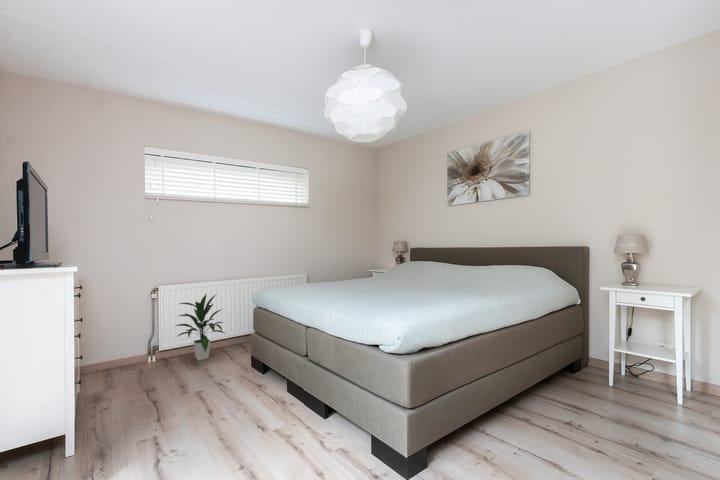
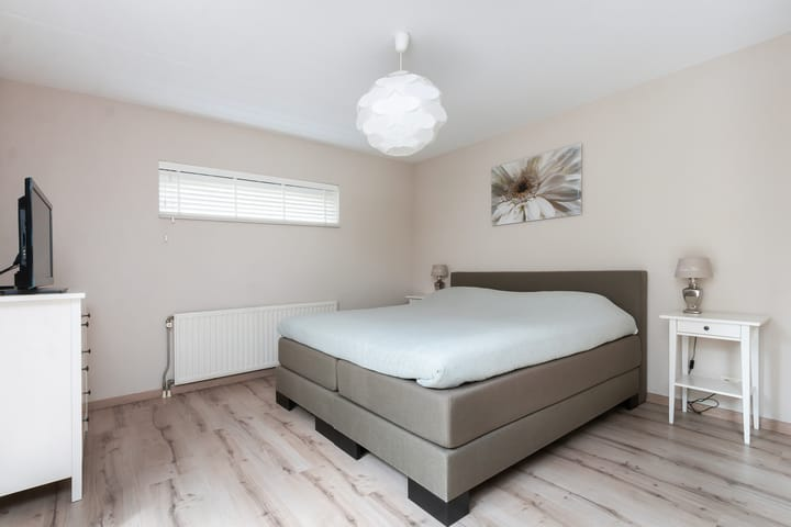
- indoor plant [172,293,227,361]
